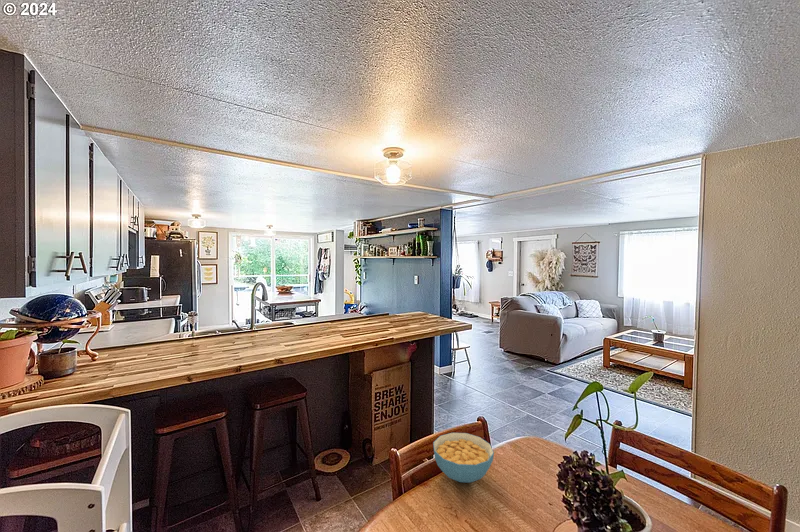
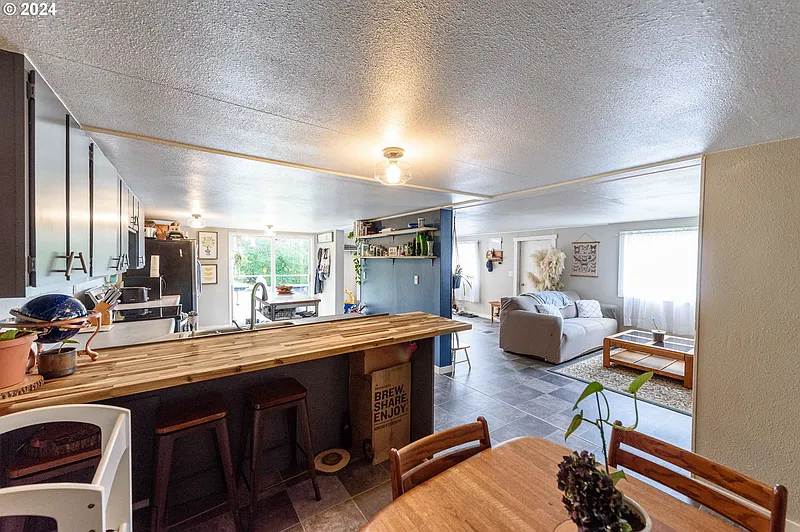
- cereal bowl [432,432,495,484]
